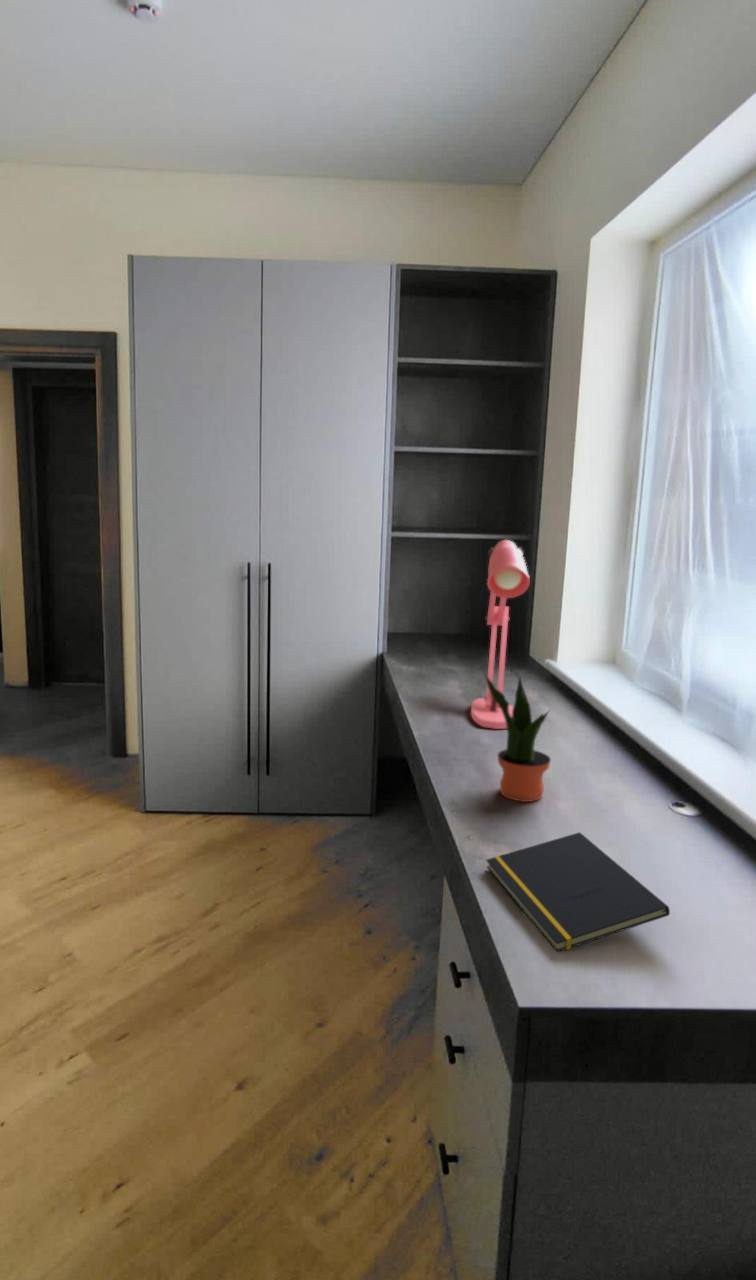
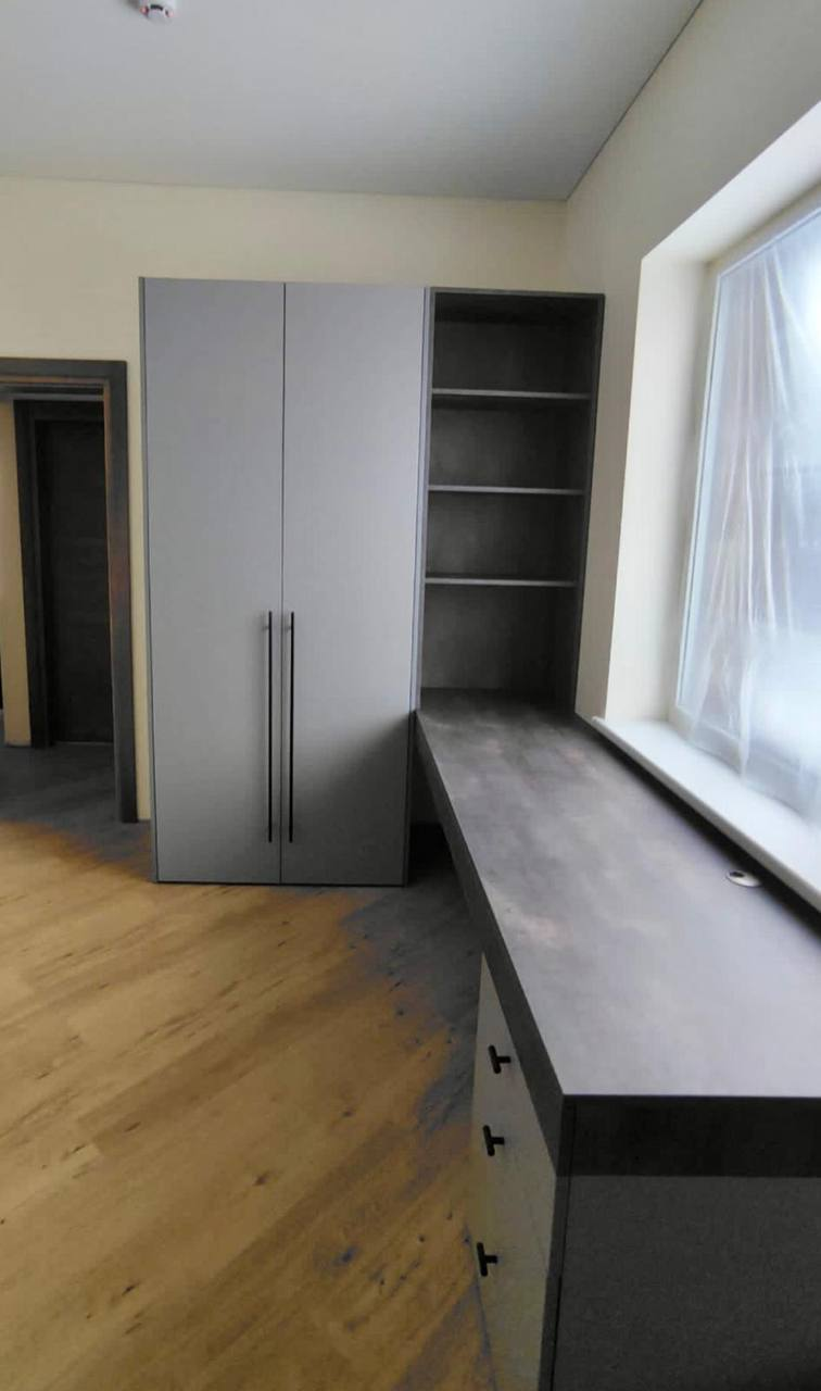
- desk lamp [470,539,531,730]
- notepad [485,831,671,953]
- potted plant [484,673,552,803]
